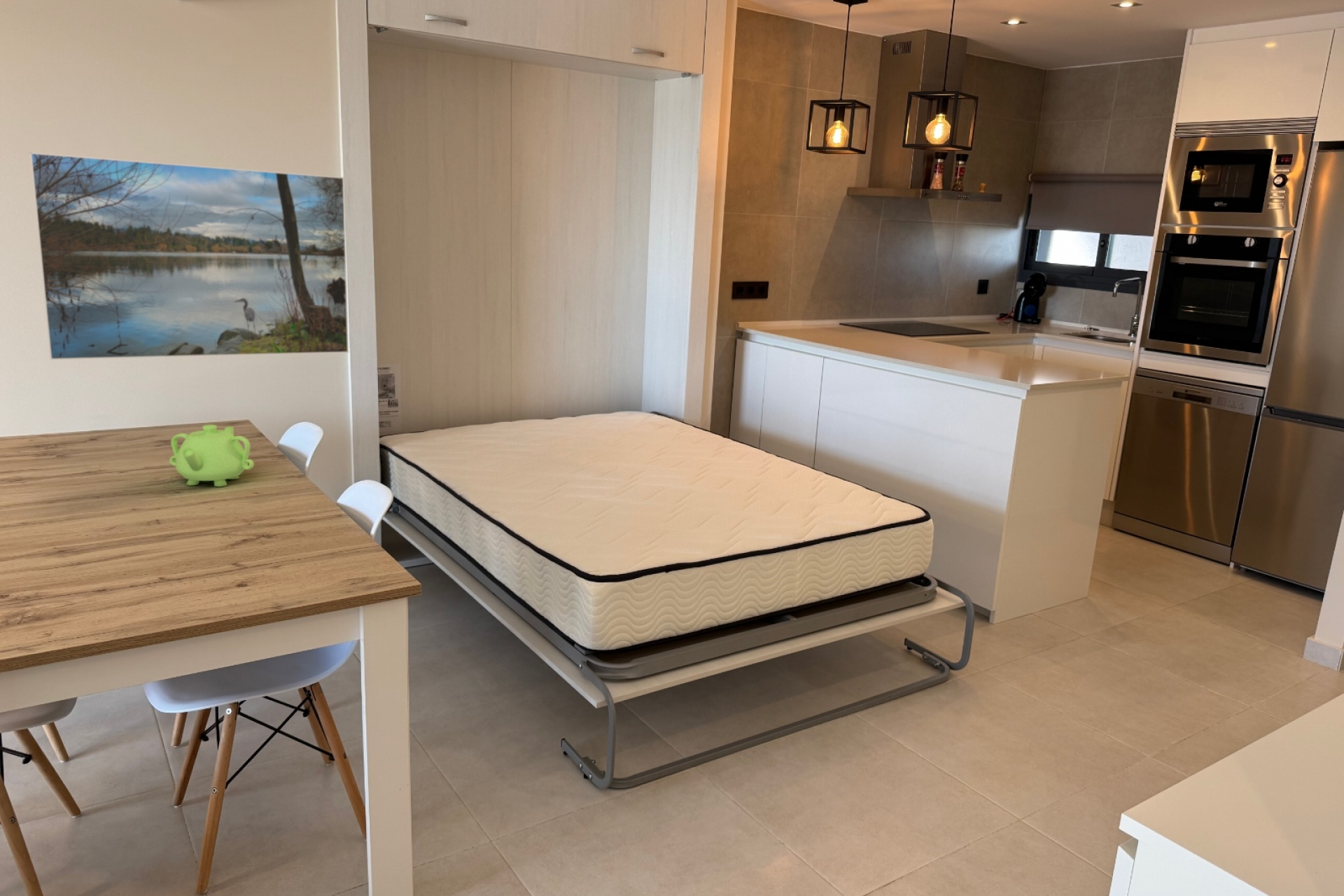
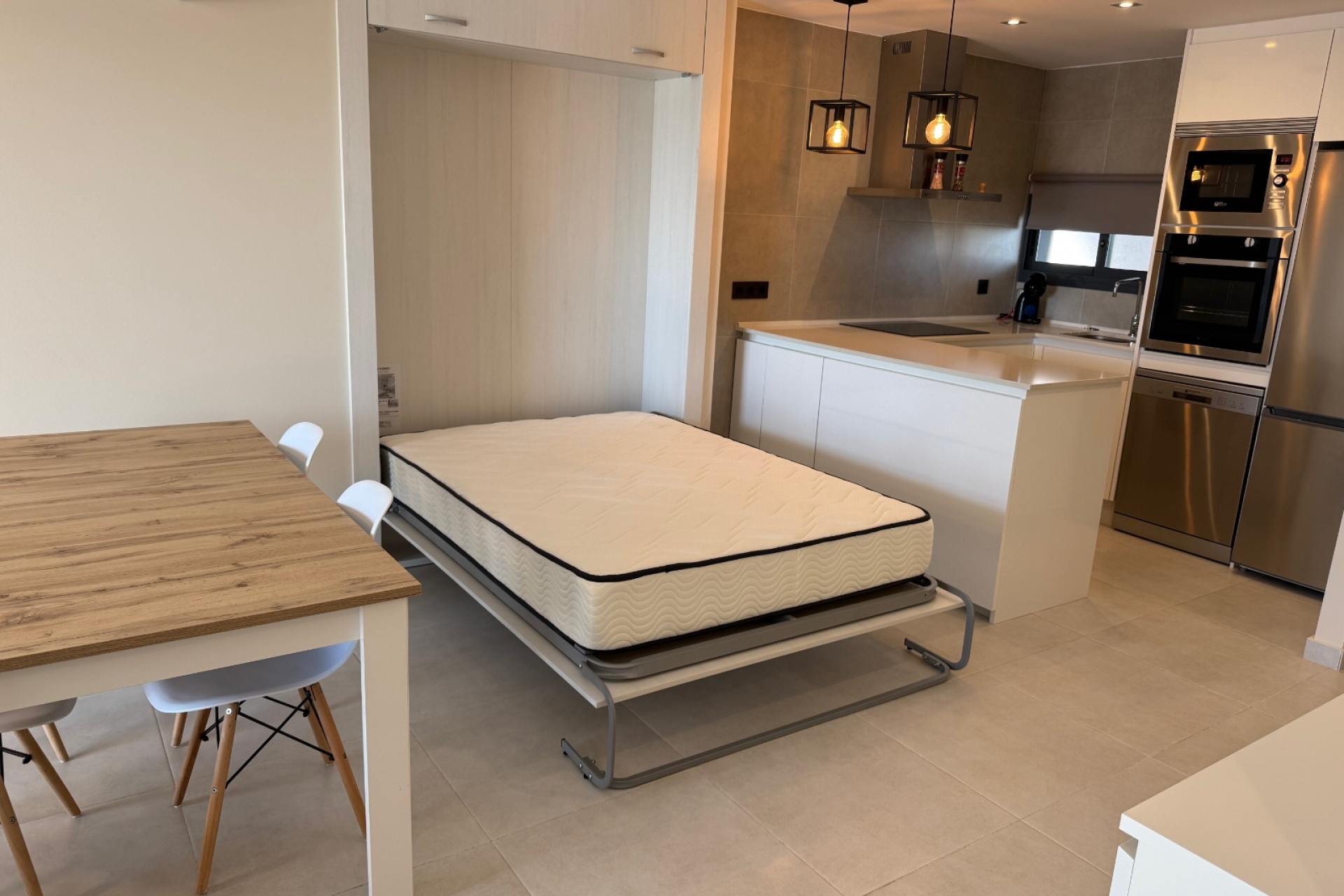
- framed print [29,152,349,360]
- teapot [169,424,255,487]
